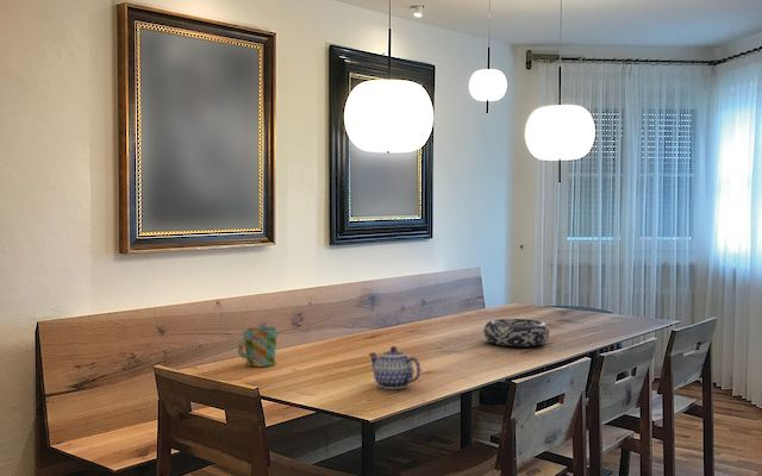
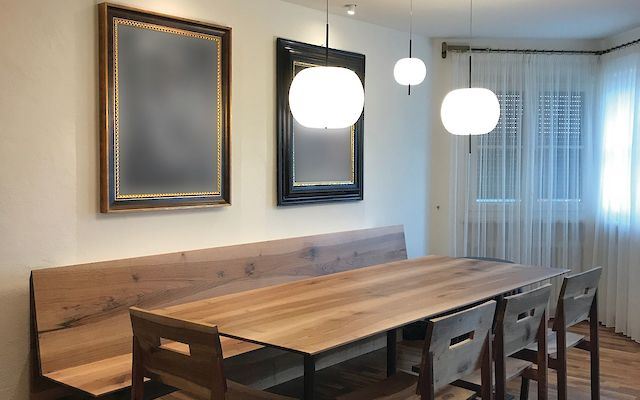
- mug [237,326,279,368]
- teapot [367,345,421,390]
- decorative bowl [482,318,550,347]
